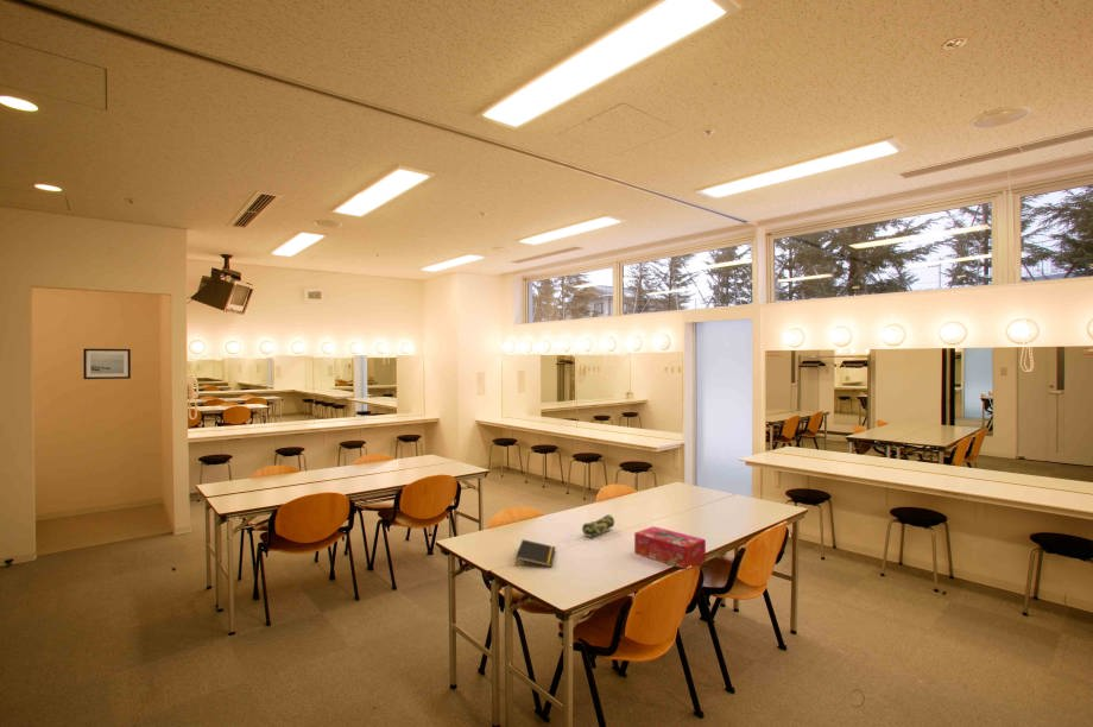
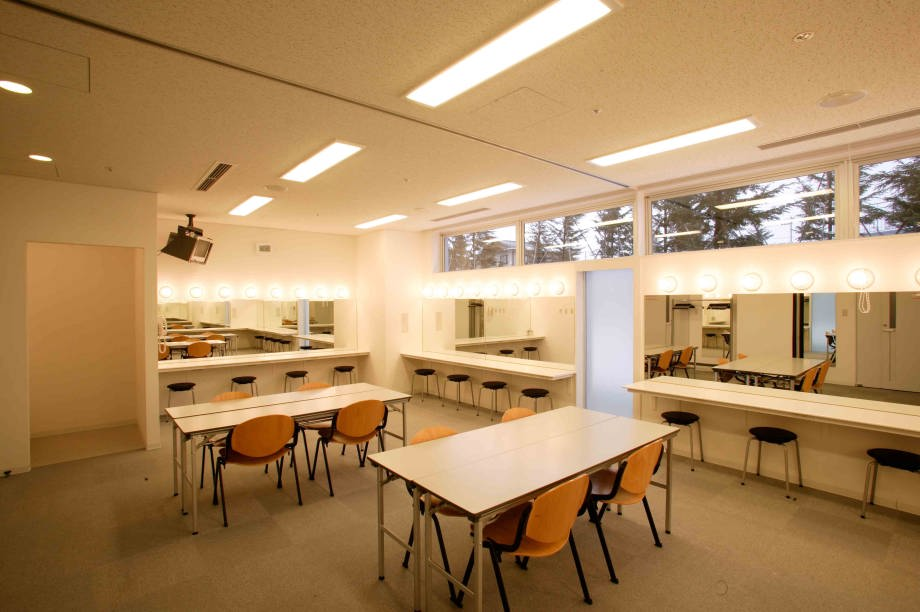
- notepad [514,538,557,568]
- wall art [82,348,132,380]
- tissue box [633,525,707,571]
- pencil case [581,513,615,538]
